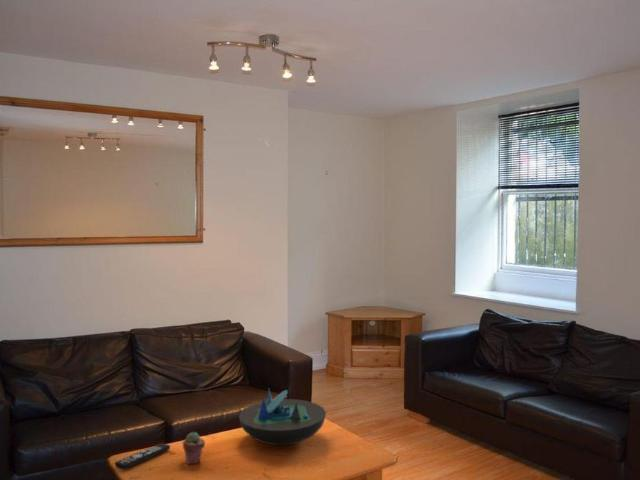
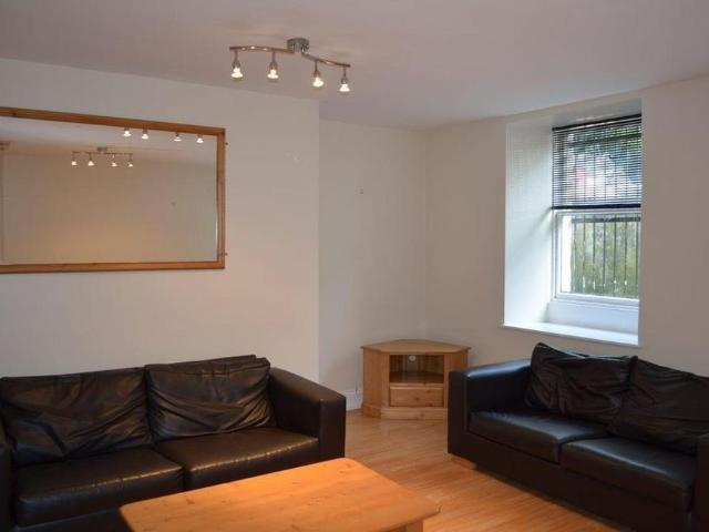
- decorative bowl [238,389,327,446]
- remote control [114,442,171,470]
- potted succulent [182,431,206,465]
